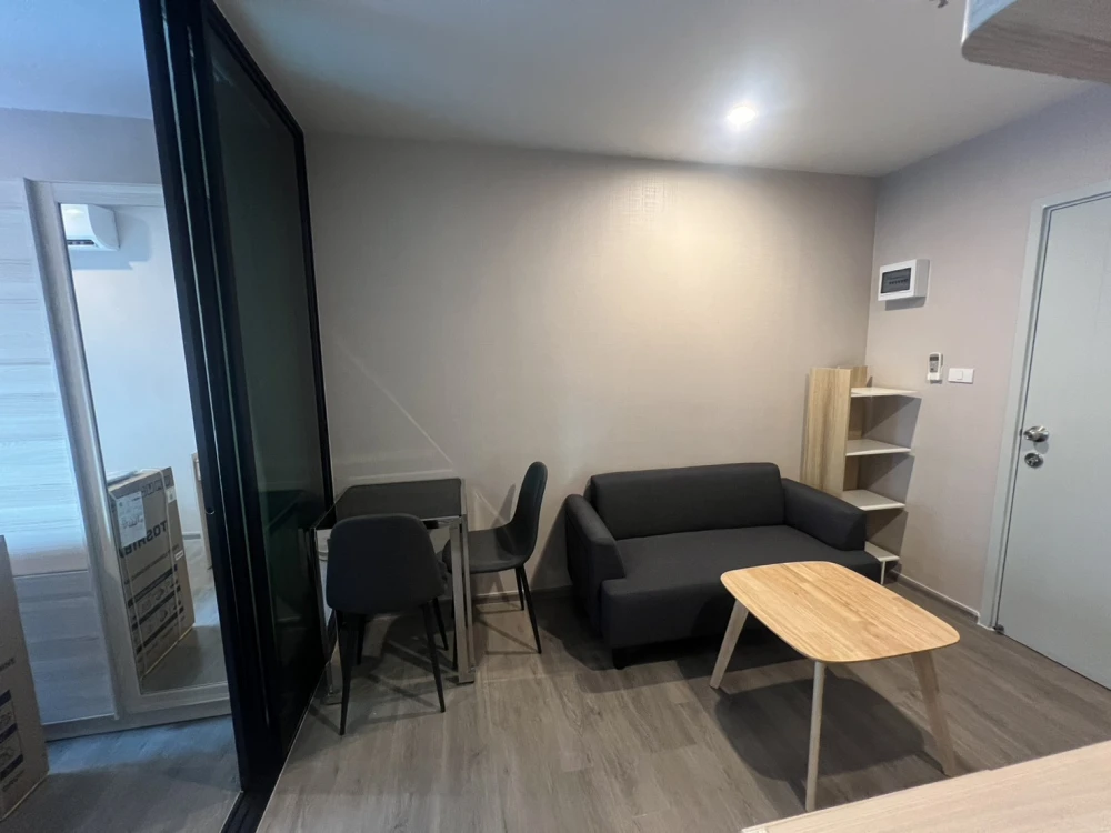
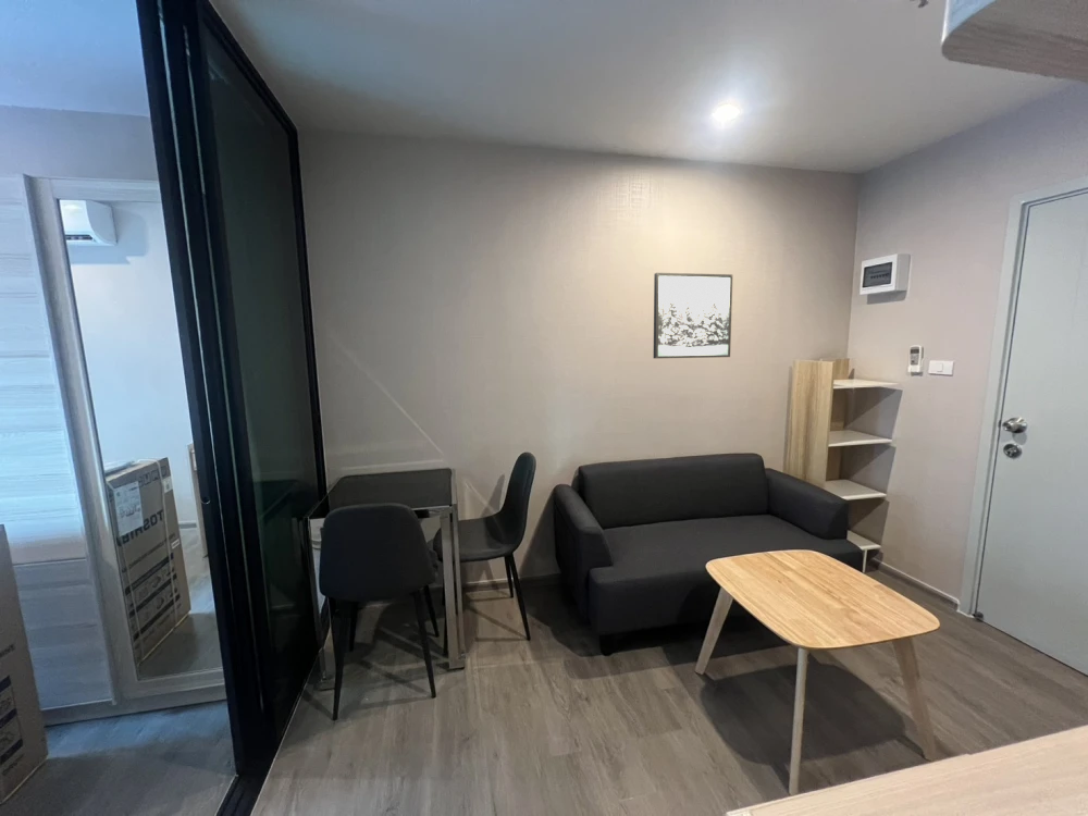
+ wall art [653,272,733,359]
